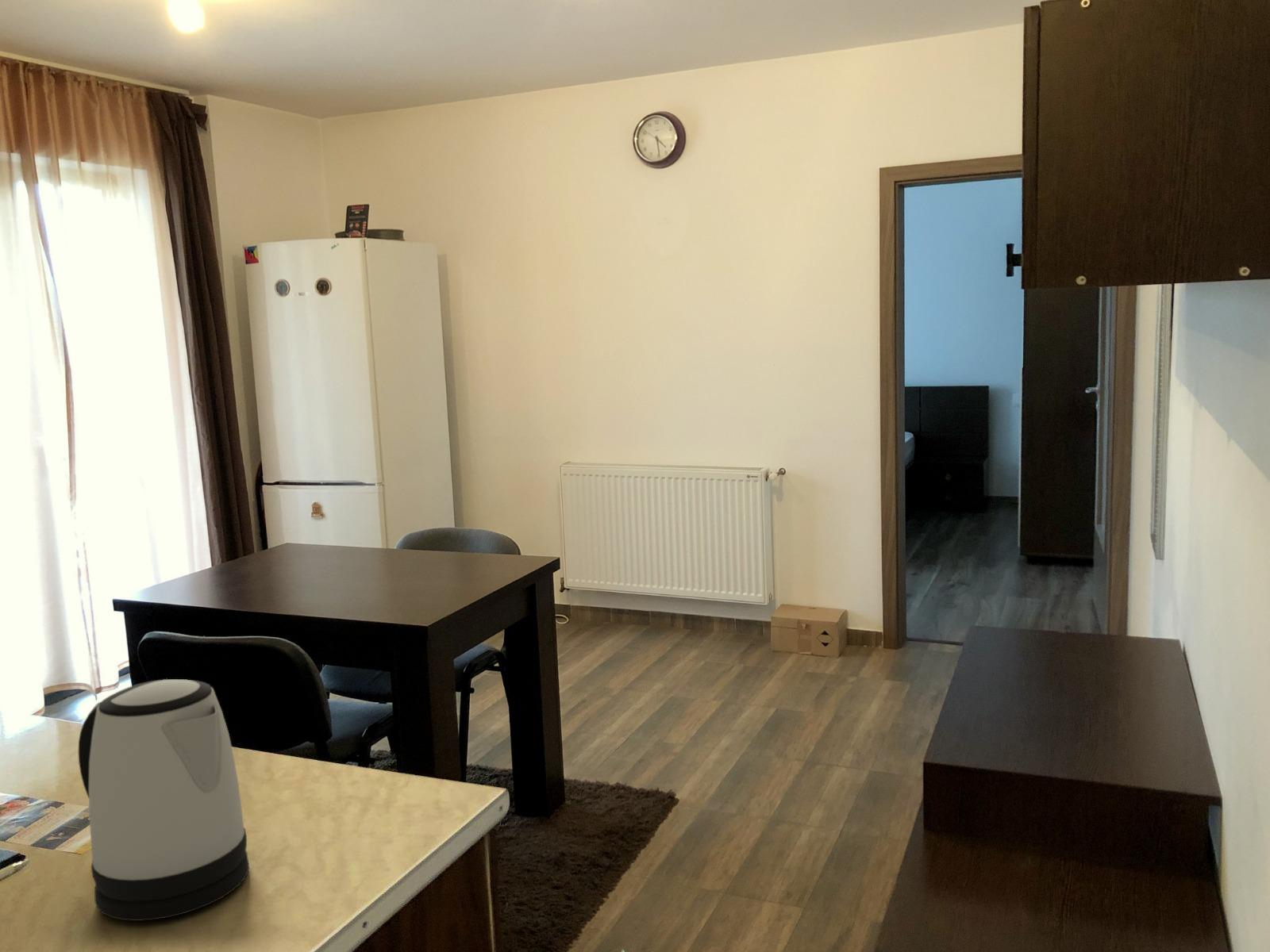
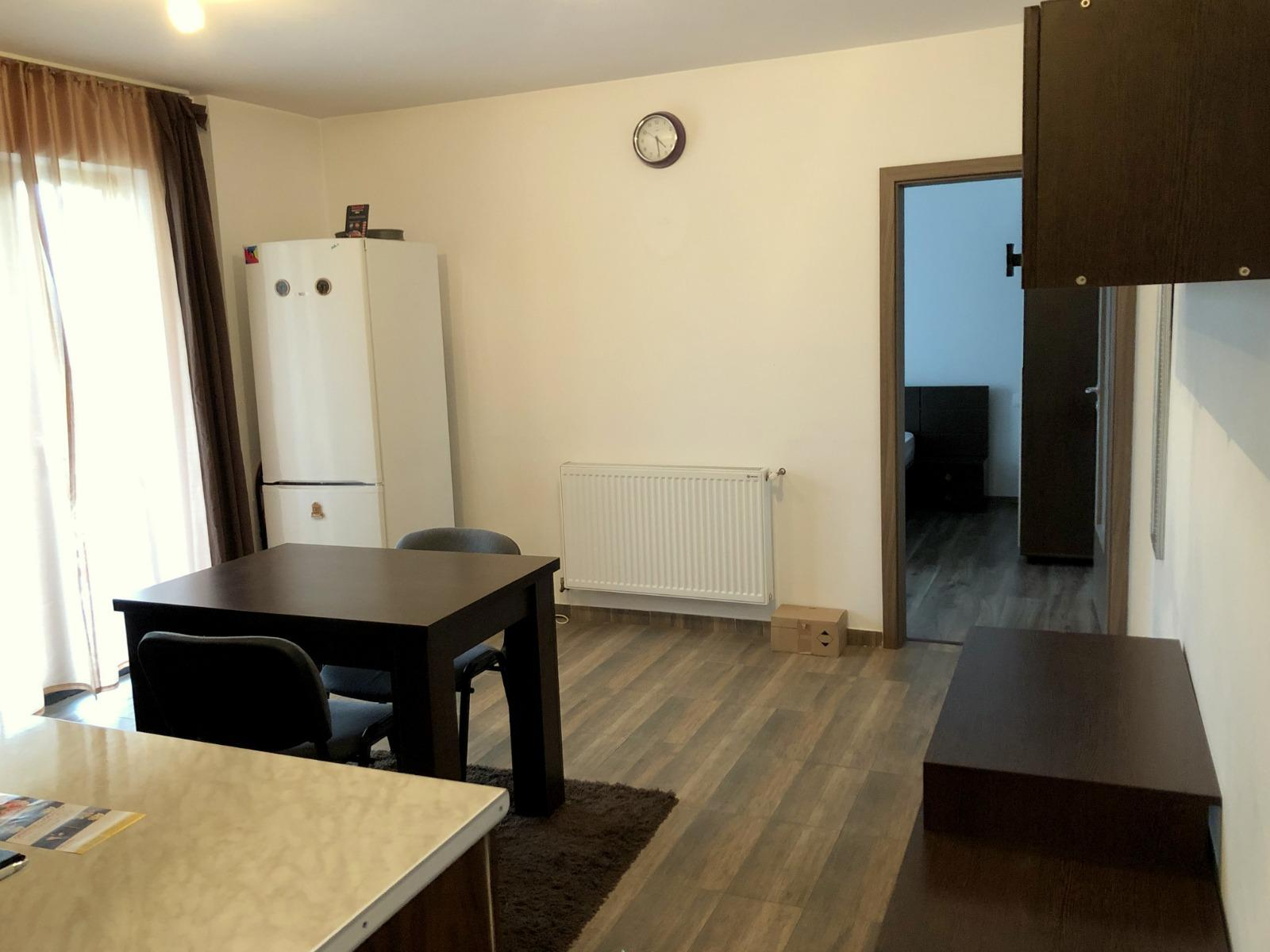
- kettle [78,678,250,922]
